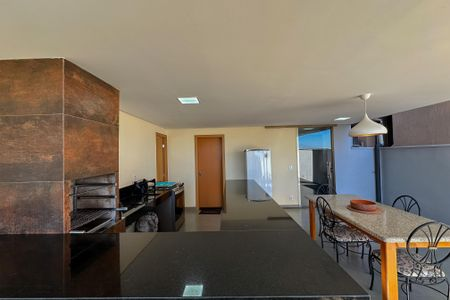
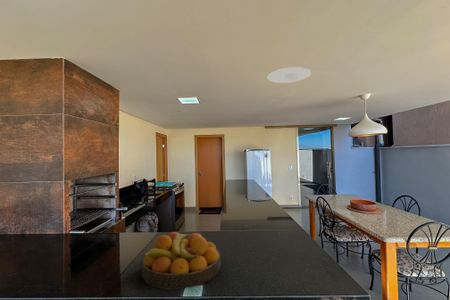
+ fruit bowl [141,231,222,290]
+ recessed light [267,66,312,84]
